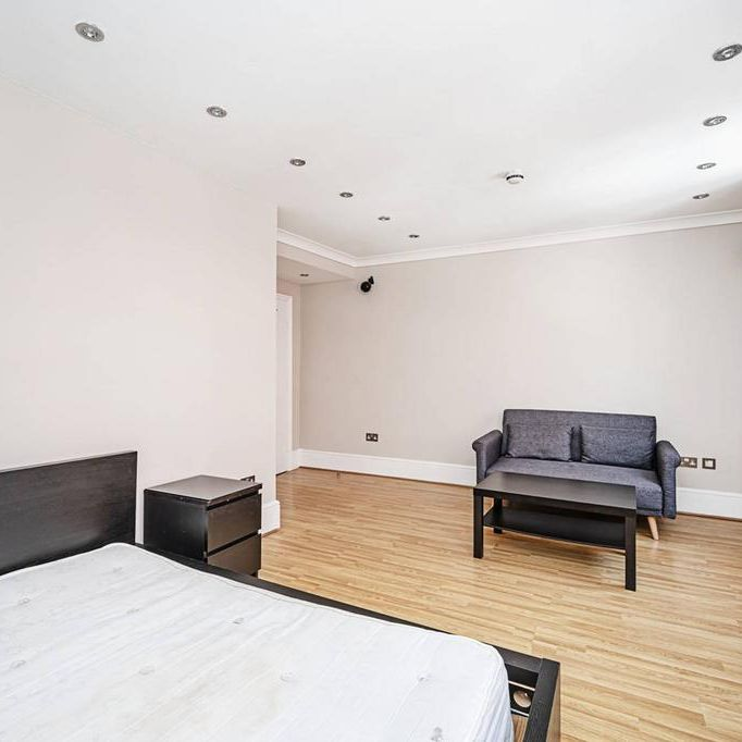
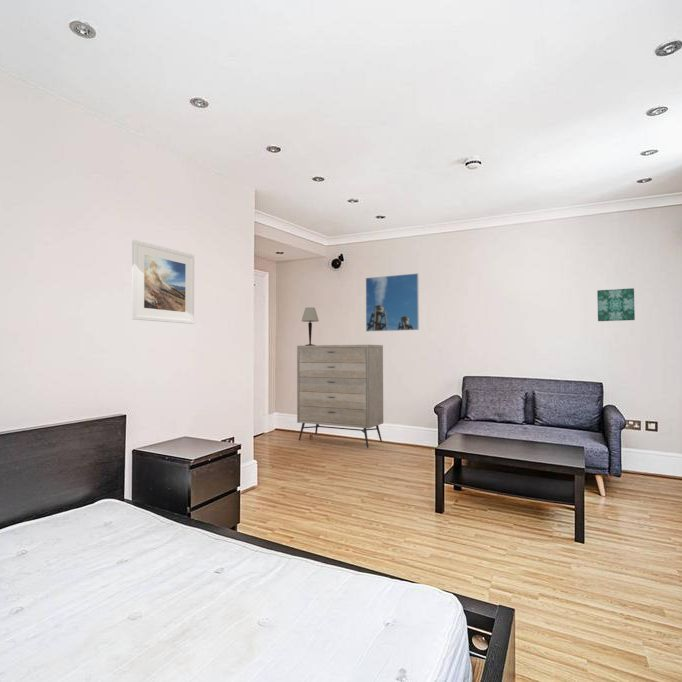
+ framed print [131,239,195,325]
+ wall art [596,287,636,322]
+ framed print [365,272,420,332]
+ table lamp [301,306,320,346]
+ dresser [296,344,384,449]
